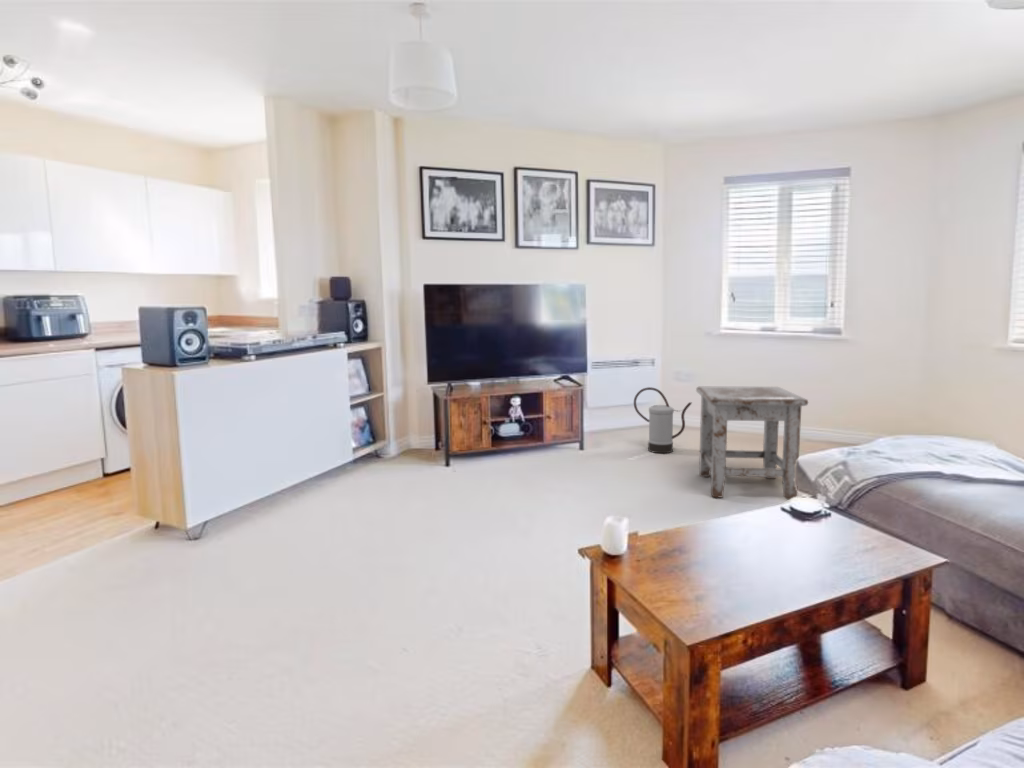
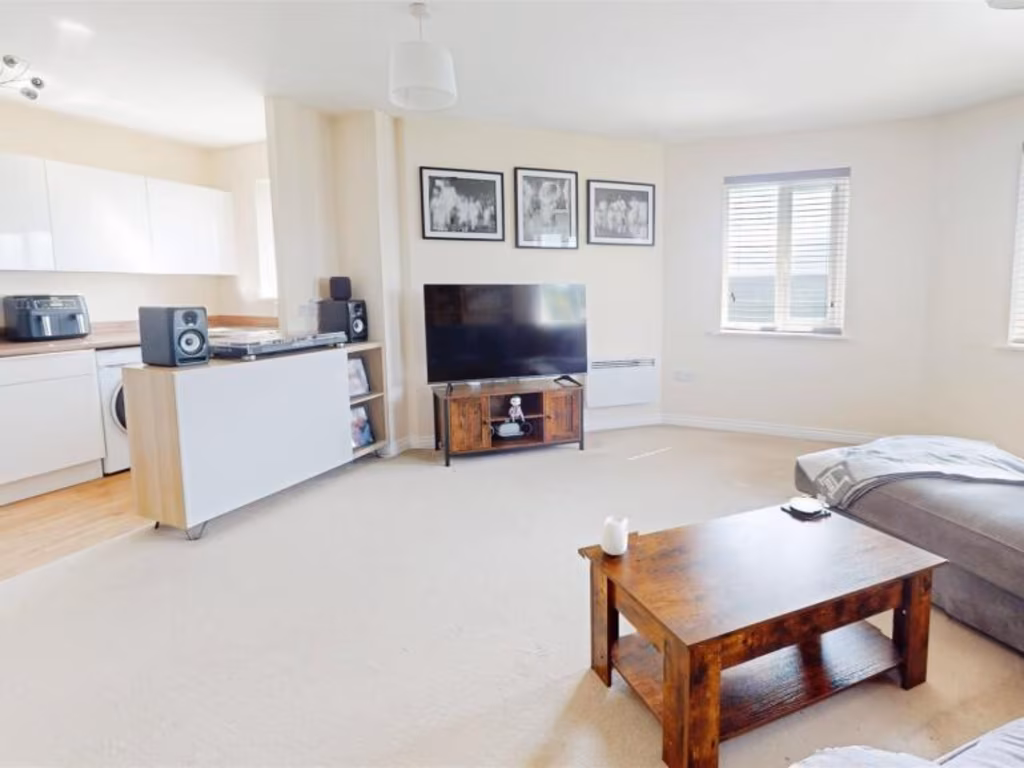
- watering can [633,386,693,454]
- stool [695,386,809,500]
